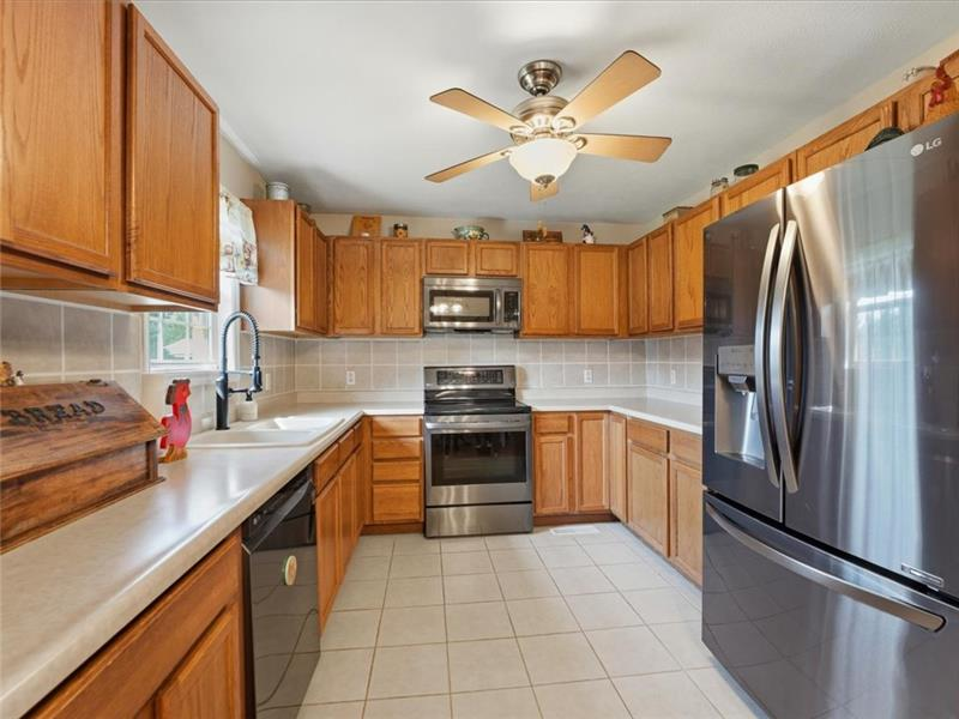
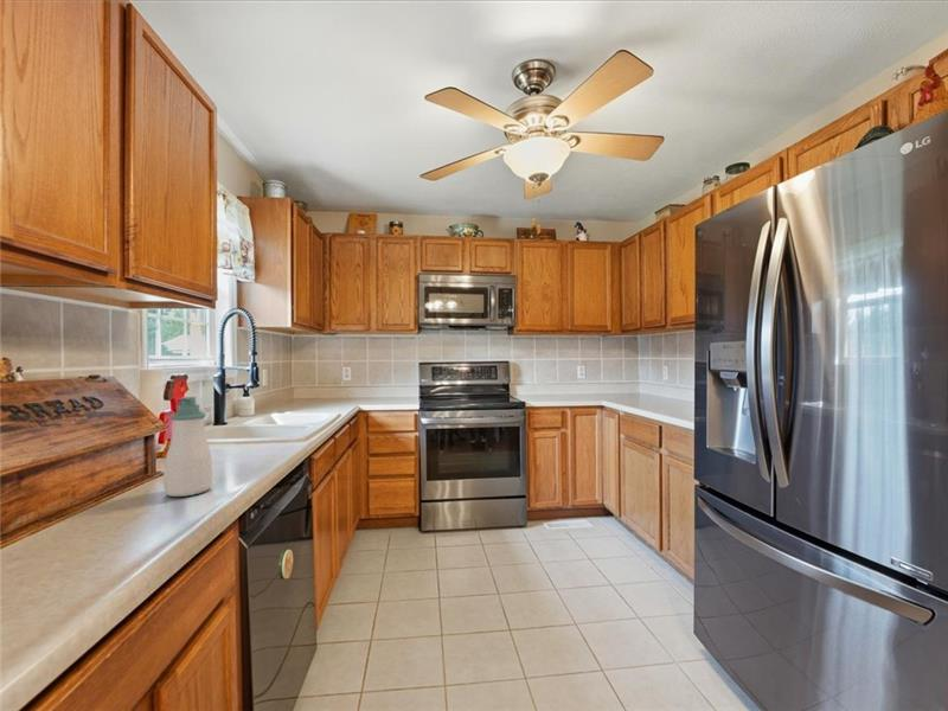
+ soap bottle [162,396,213,498]
